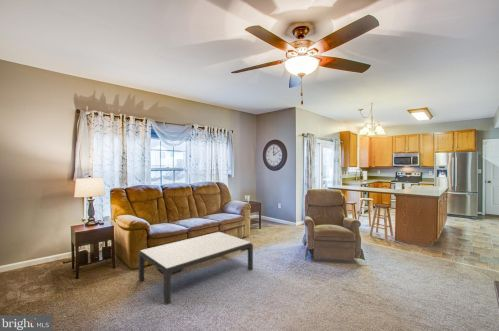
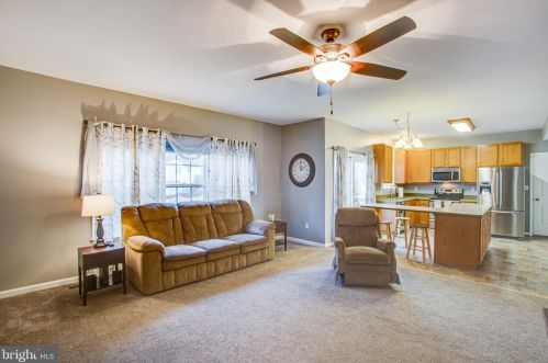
- coffee table [138,231,254,305]
